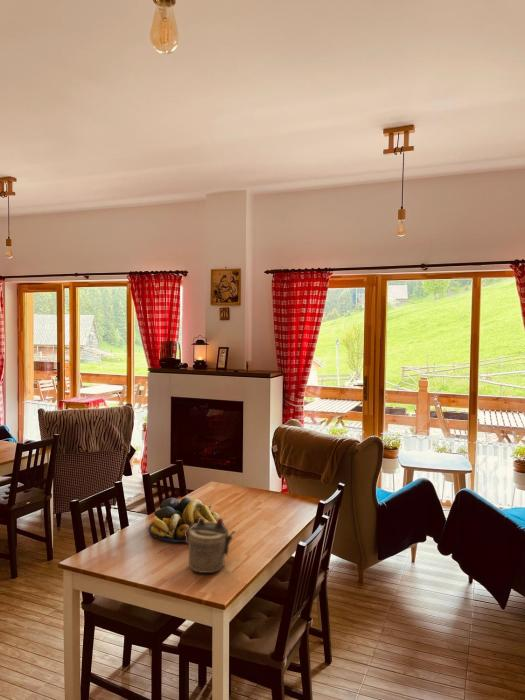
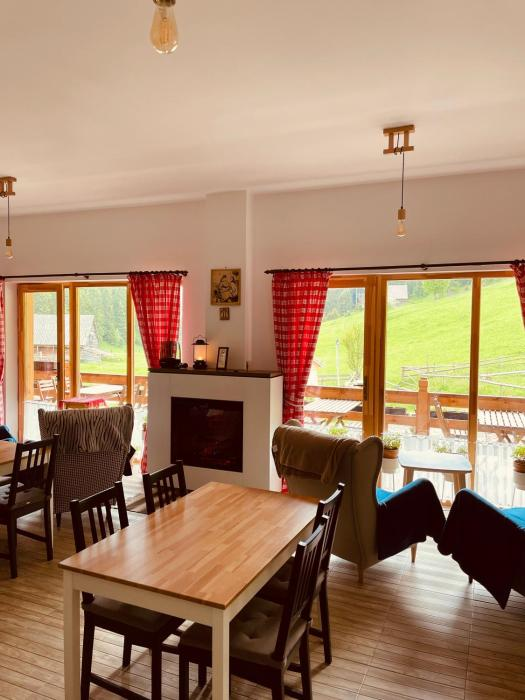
- teapot [185,517,237,574]
- fruit bowl [147,496,225,543]
